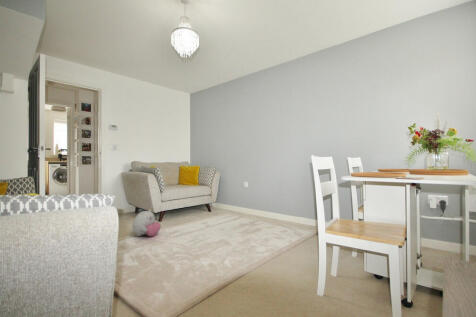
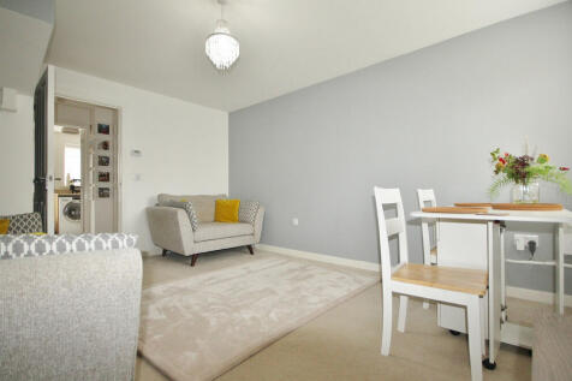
- plush toy [131,208,162,238]
